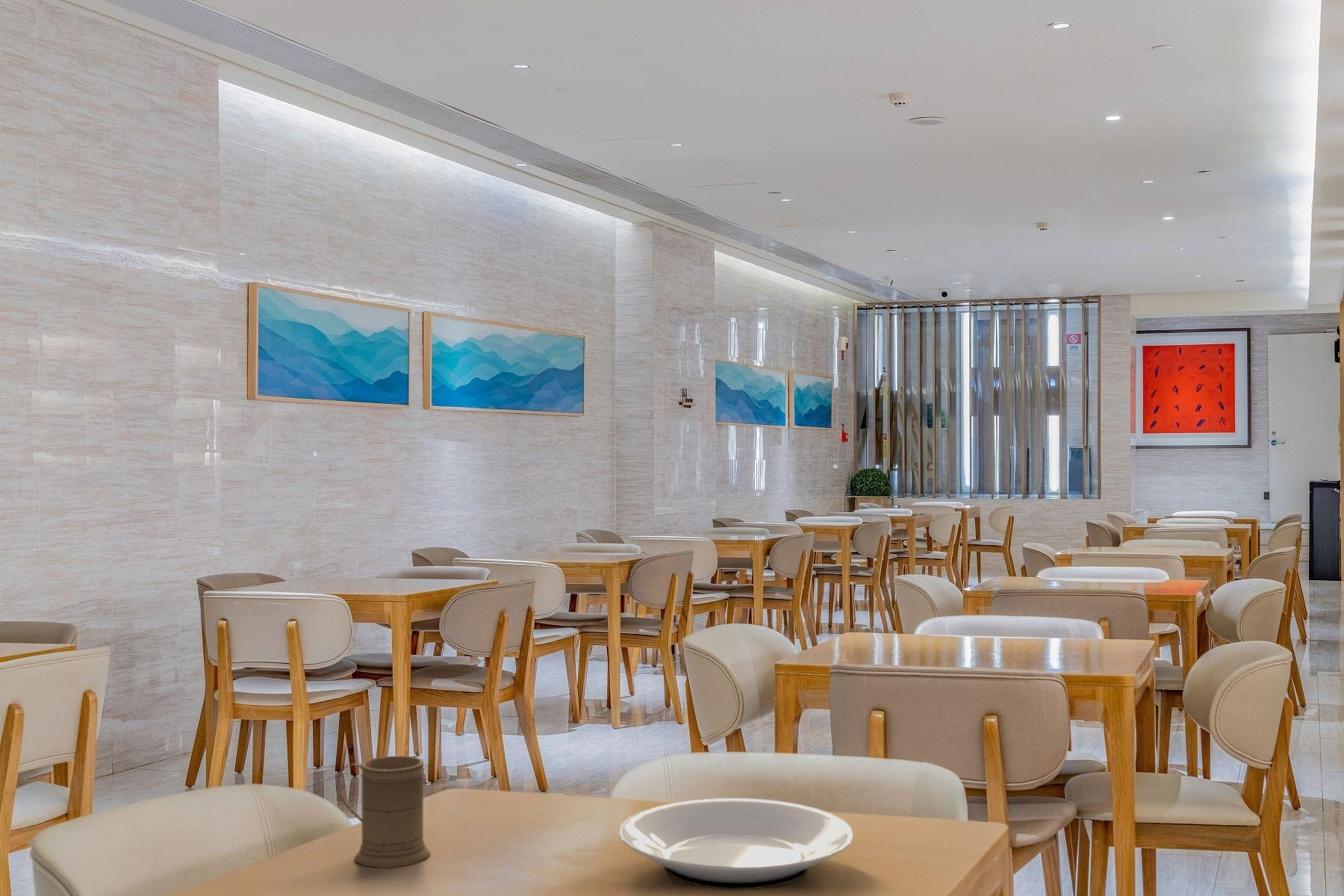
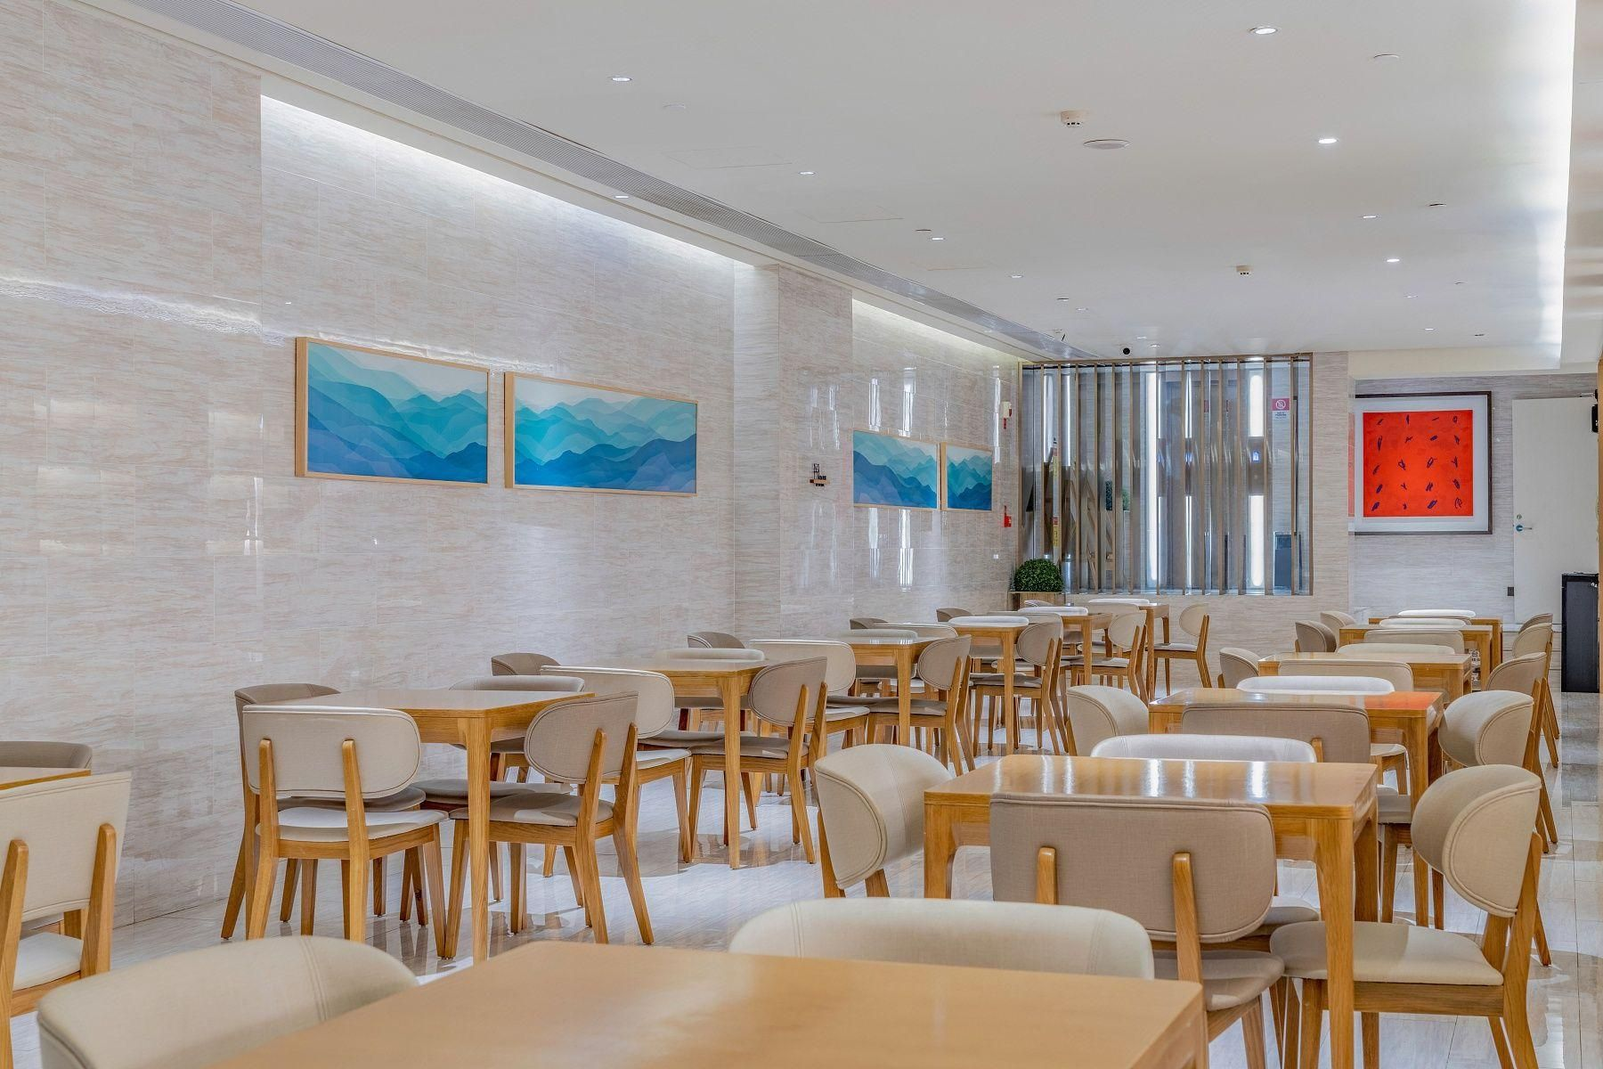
- plate [619,797,853,890]
- mug [336,755,432,868]
